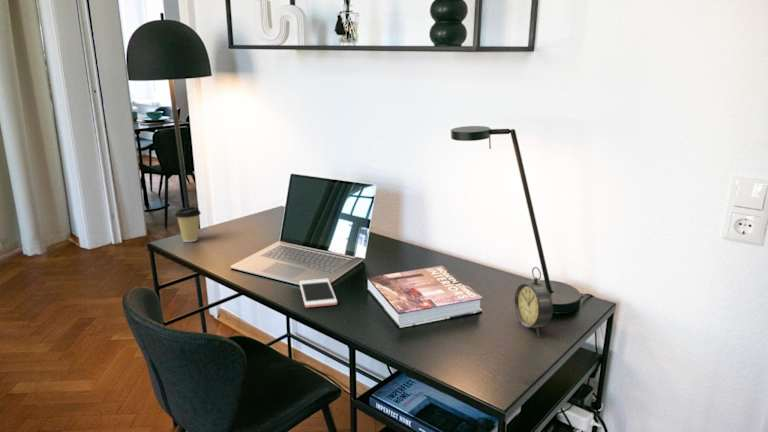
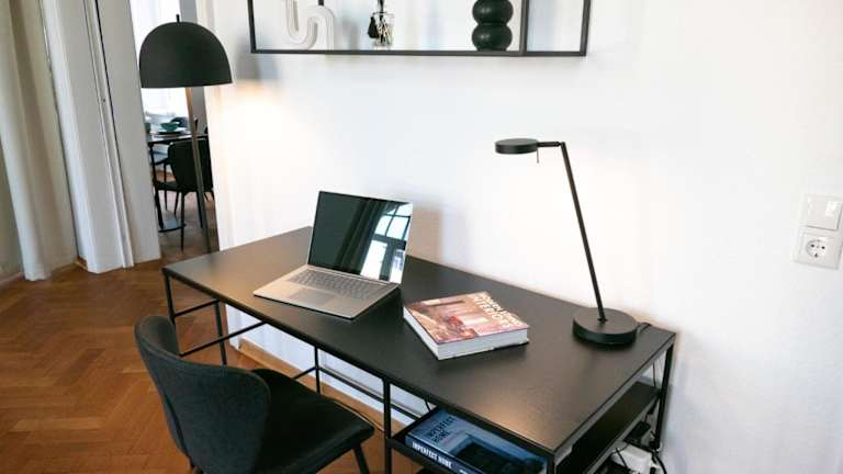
- alarm clock [513,266,554,338]
- coffee cup [174,206,202,243]
- cell phone [298,278,338,308]
